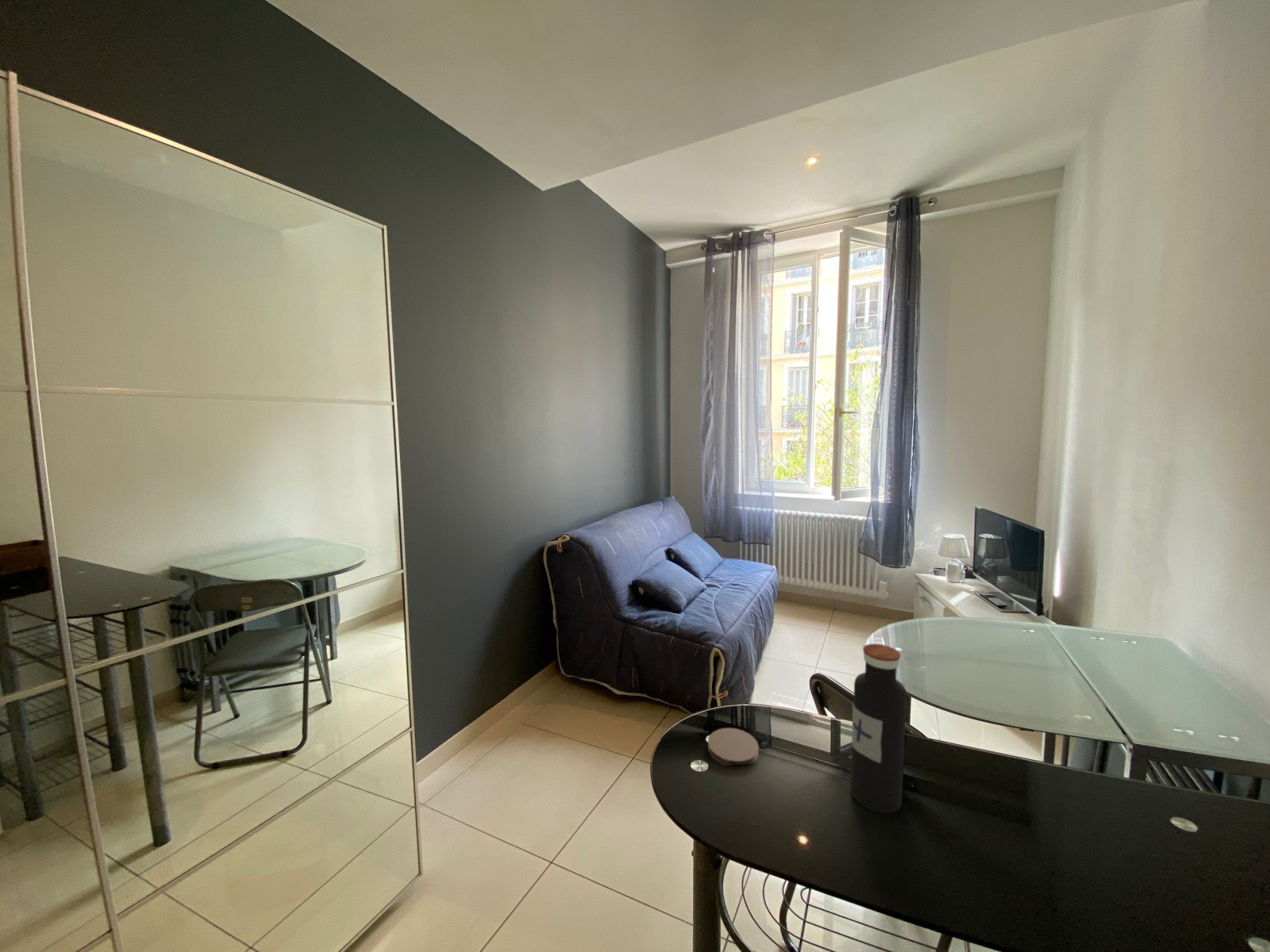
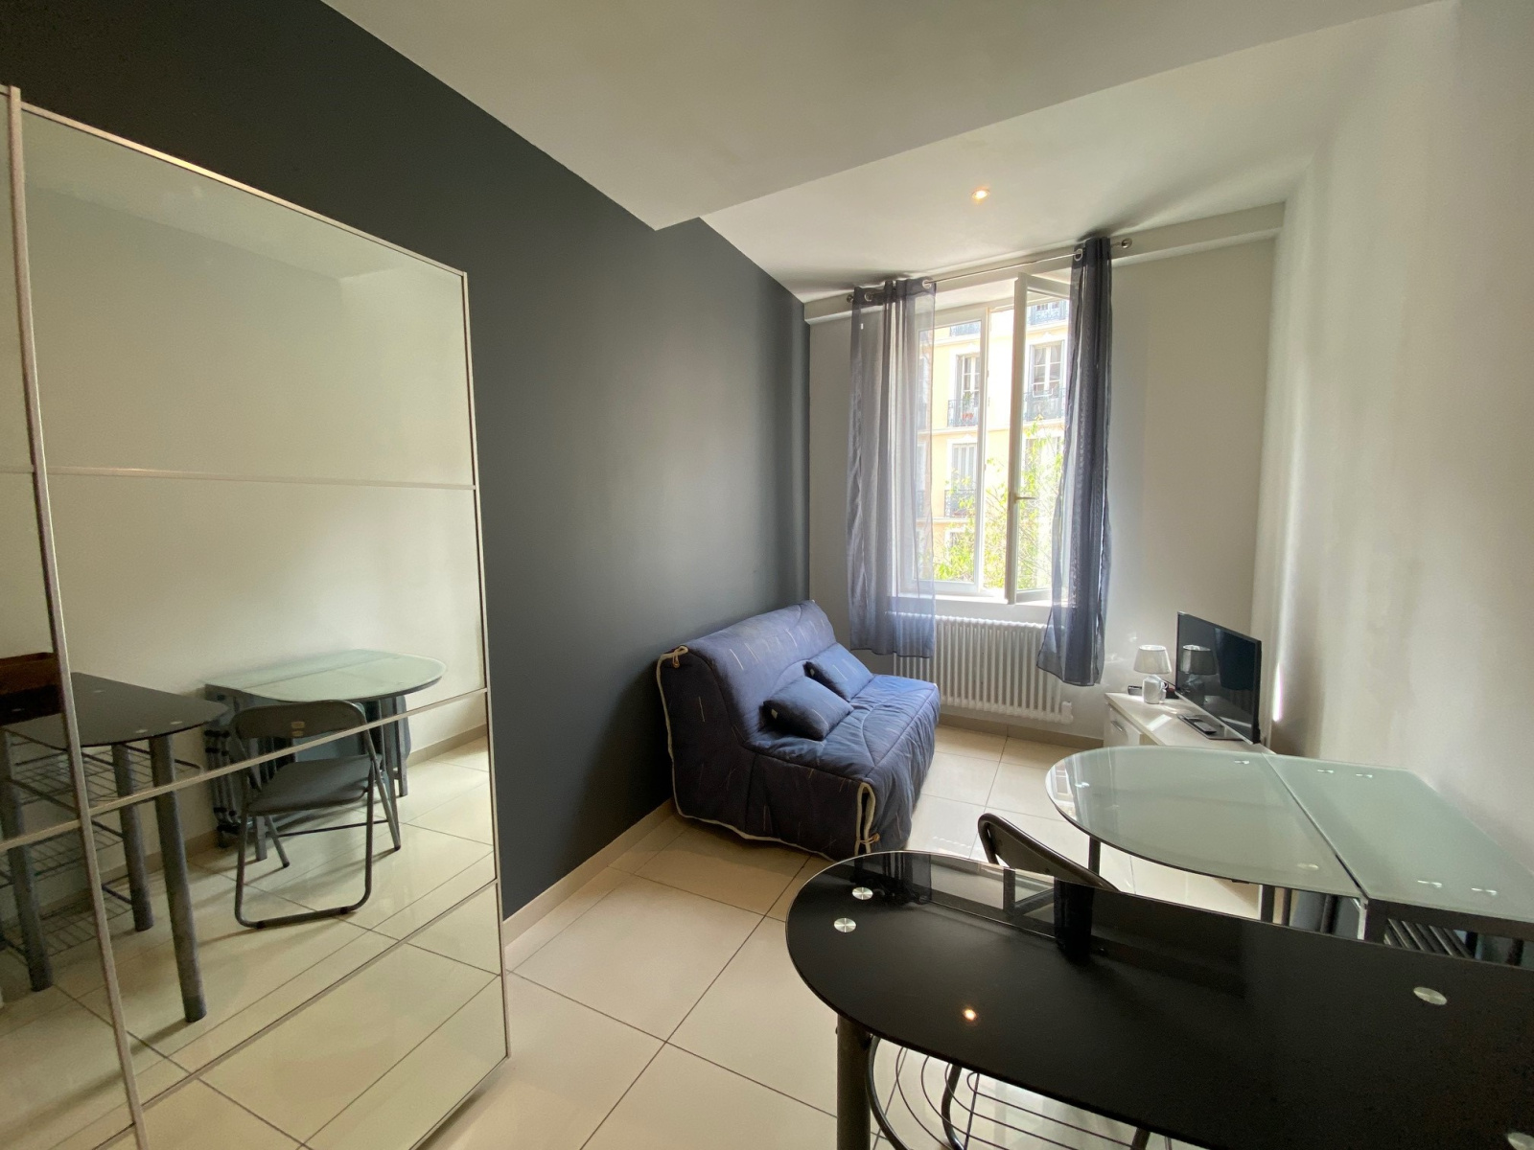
- coaster [707,727,760,766]
- water bottle [849,643,907,815]
